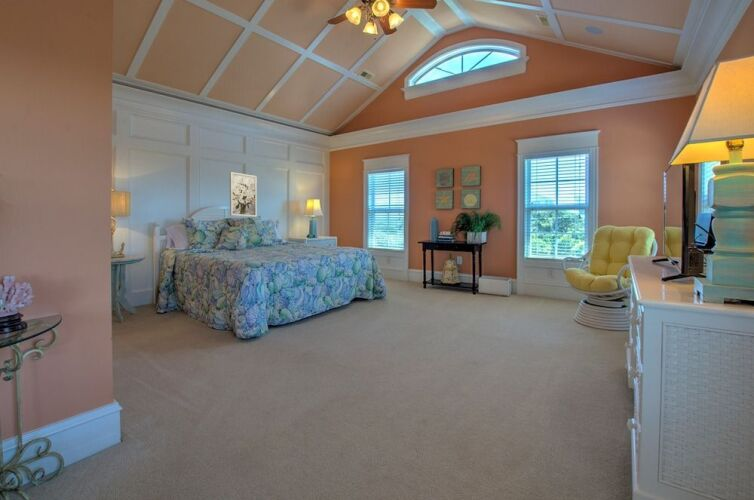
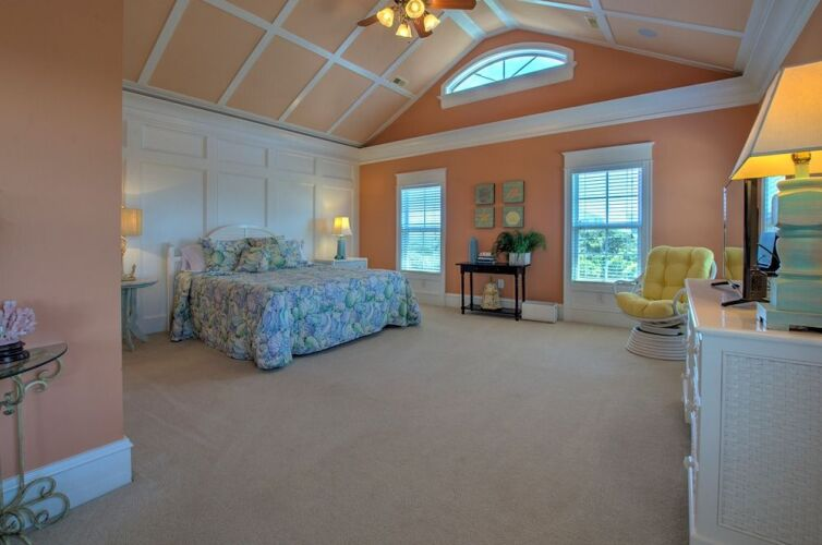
- wall art [229,171,258,218]
